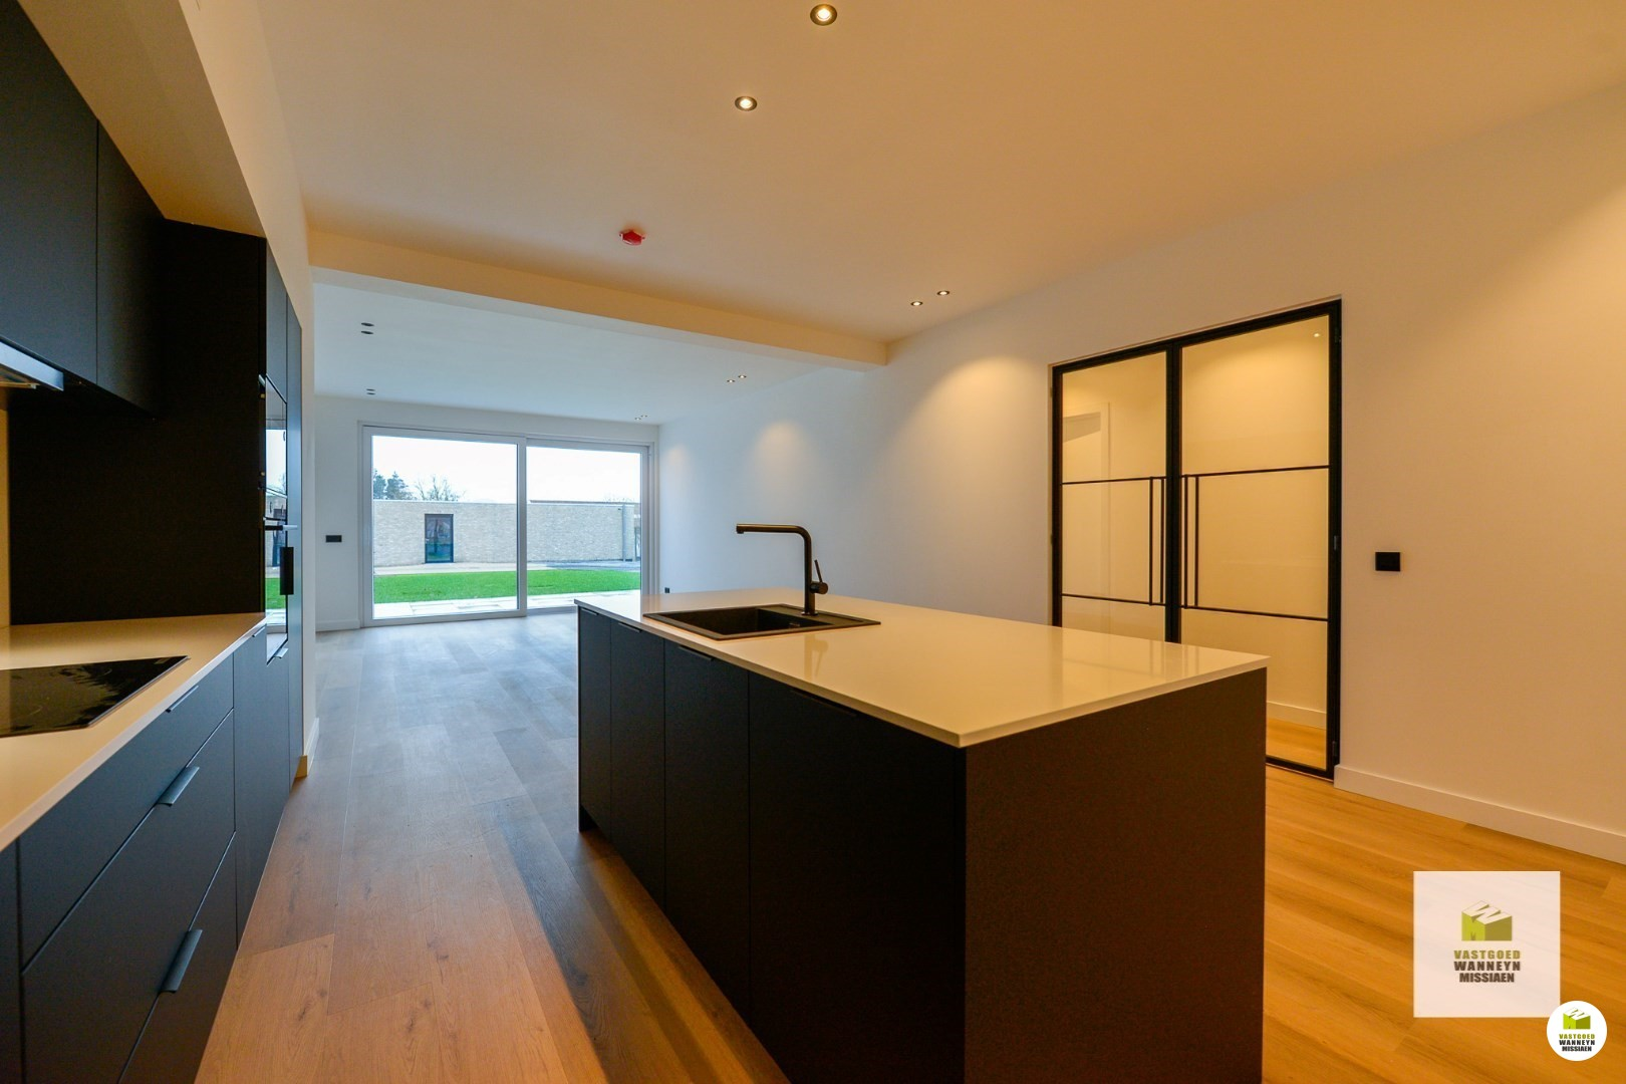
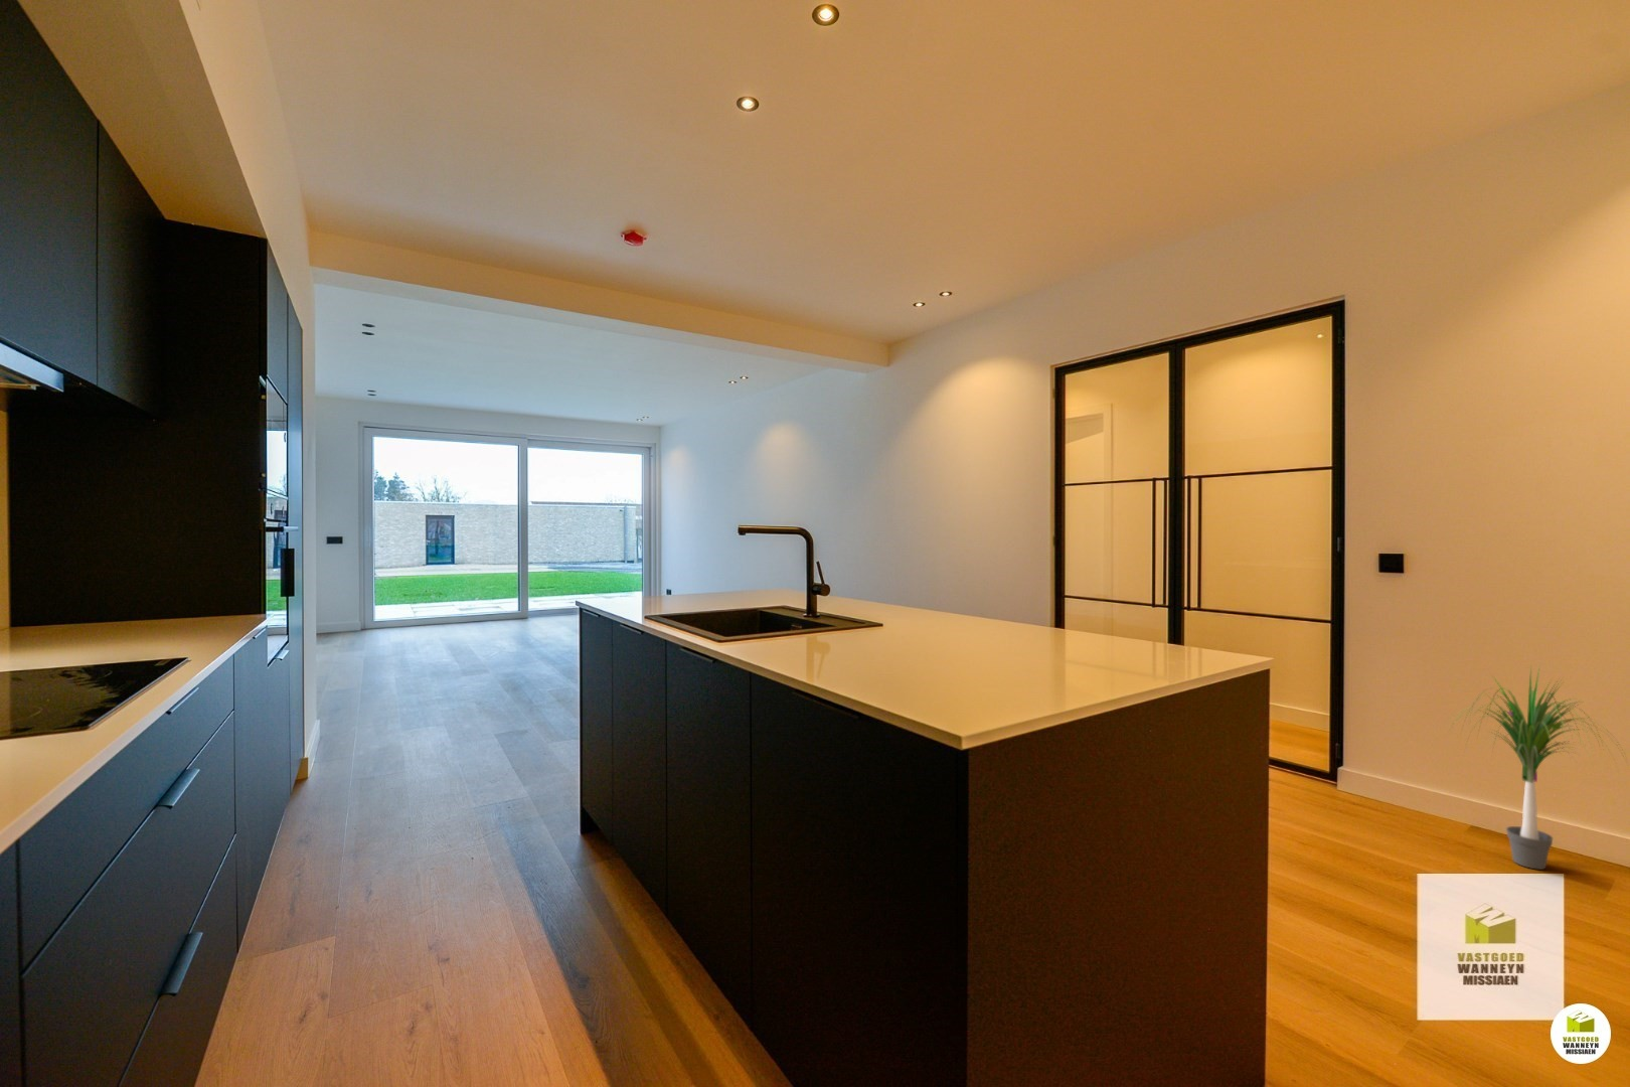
+ potted plant [1440,665,1630,871]
